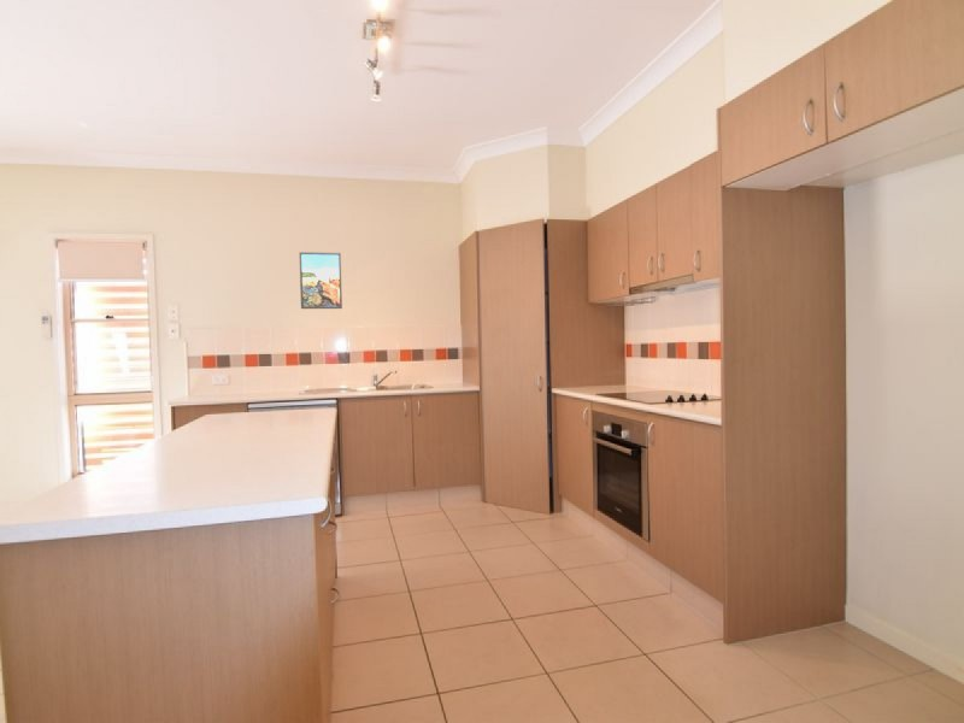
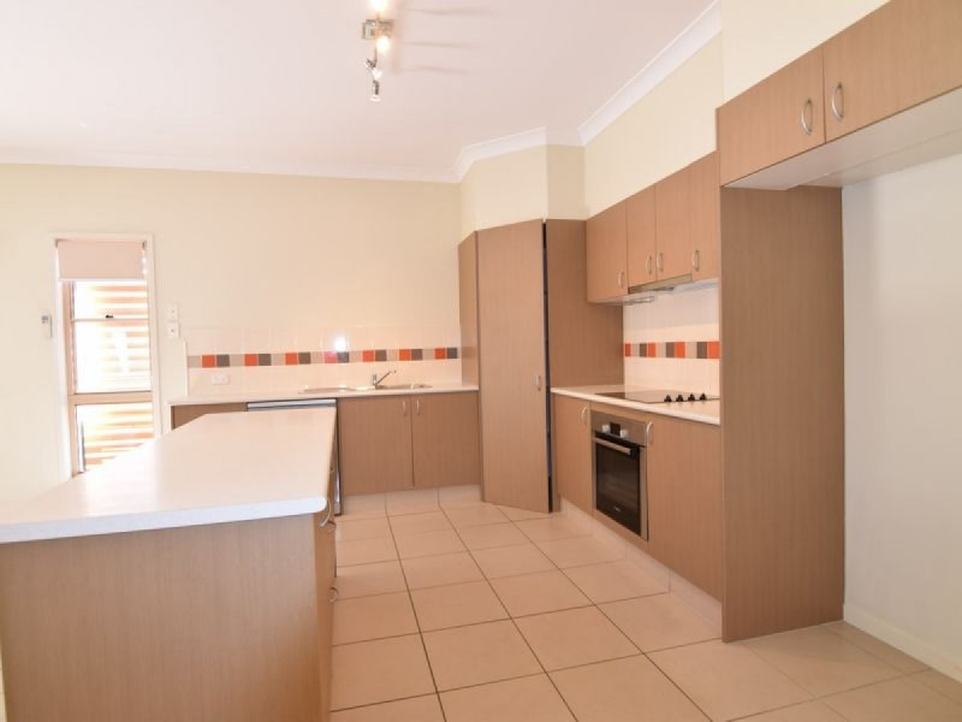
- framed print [299,251,343,310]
